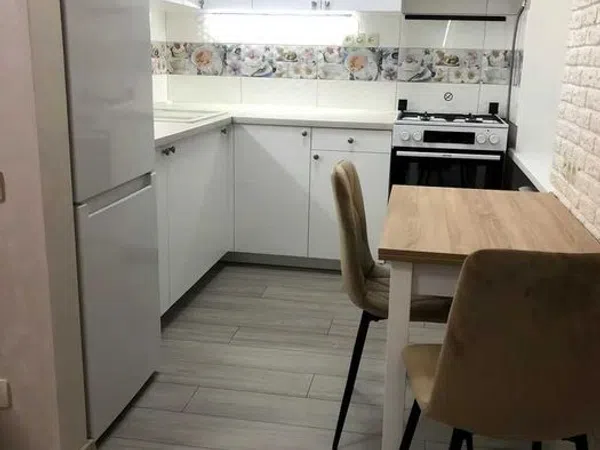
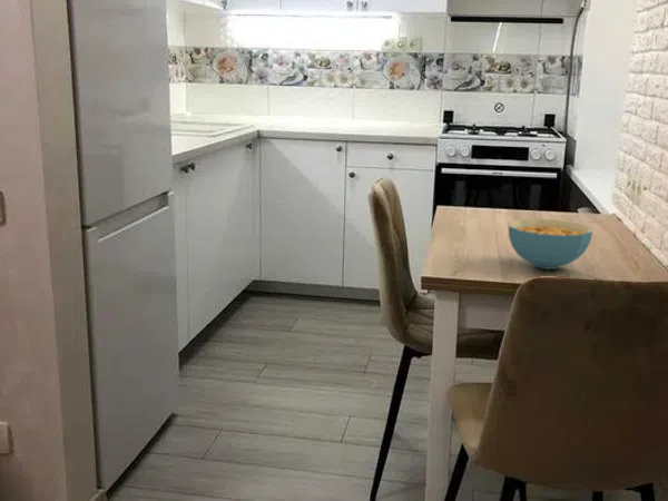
+ cereal bowl [508,218,593,271]
